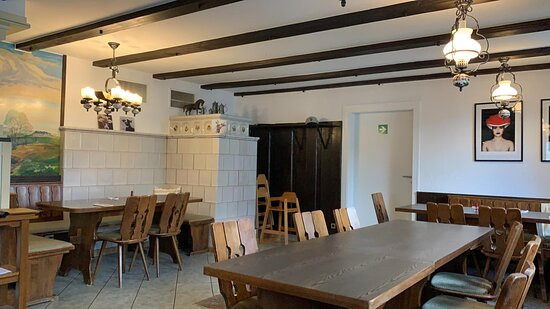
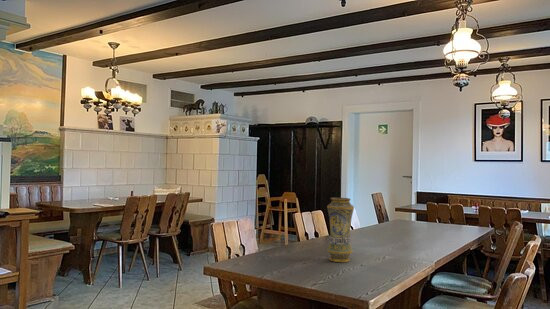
+ vase [326,197,355,263]
